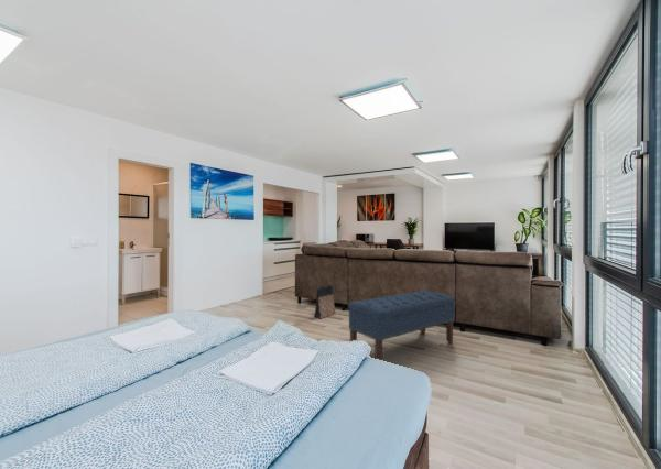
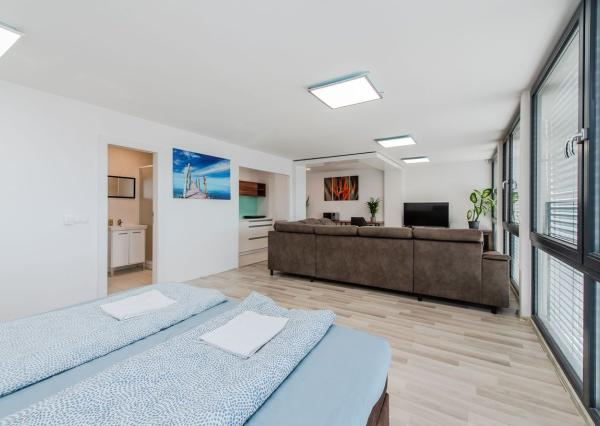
- bench [347,290,457,361]
- bag [313,284,337,319]
